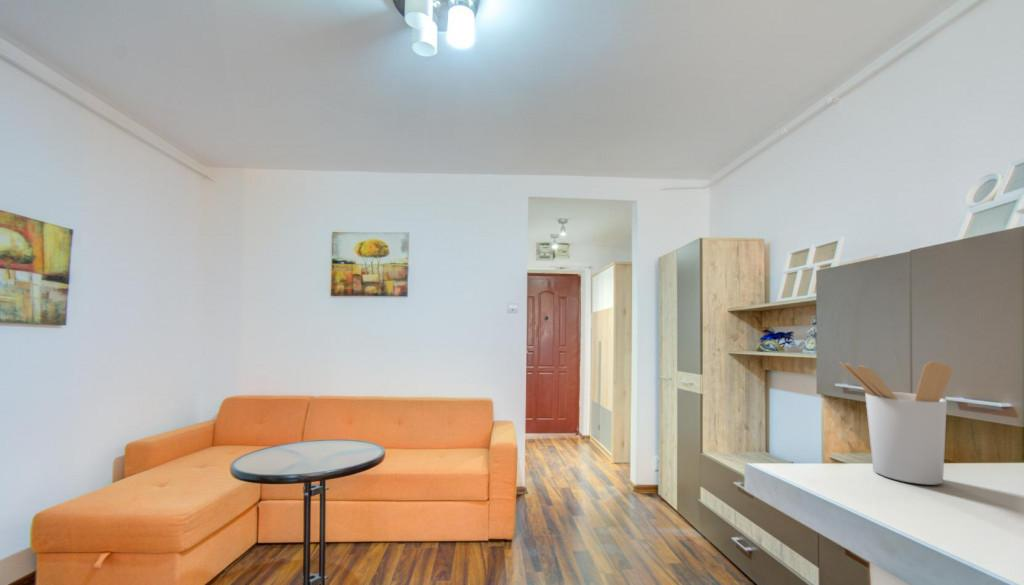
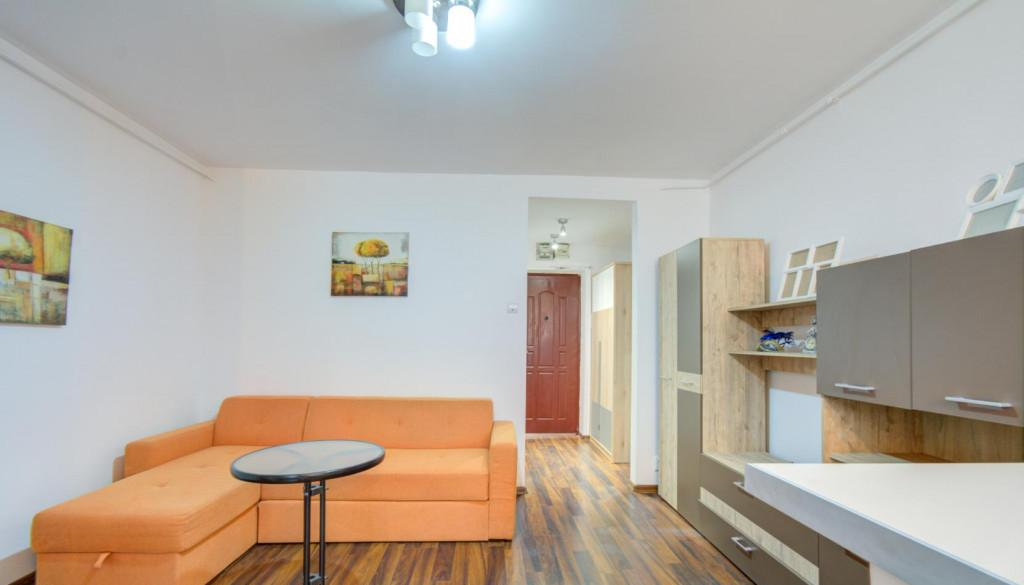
- utensil holder [838,360,953,486]
